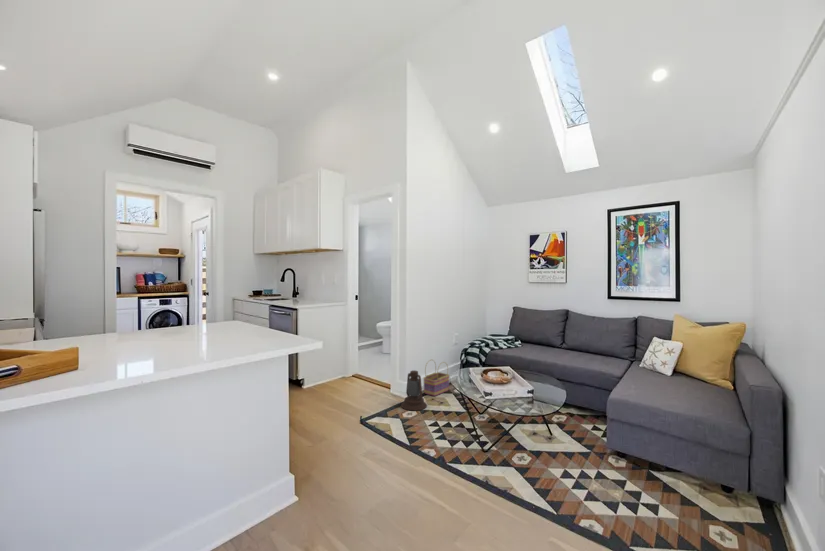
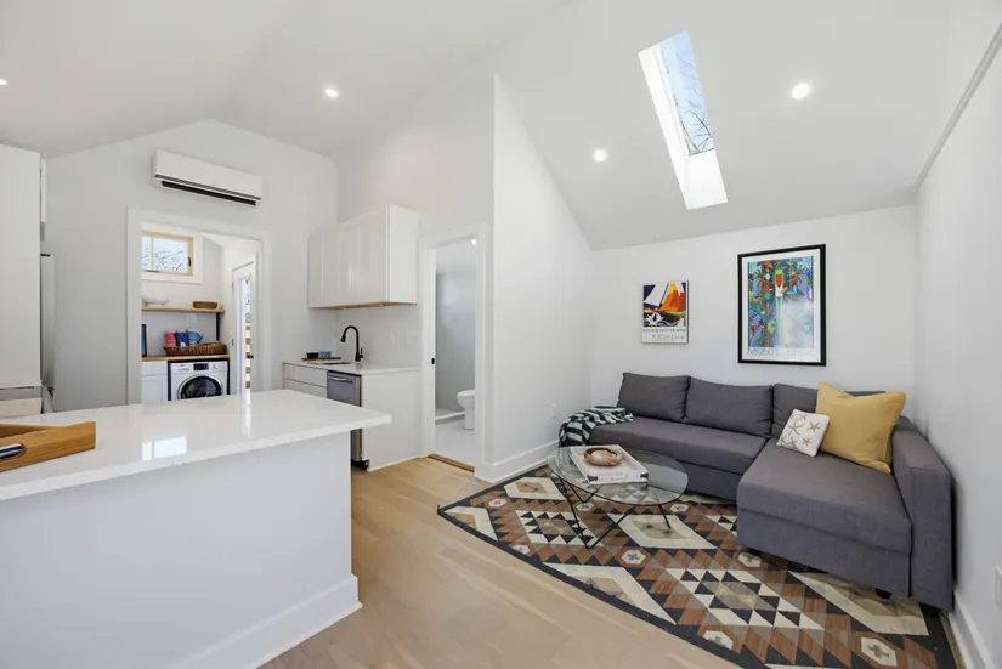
- basket [422,359,451,397]
- lantern [400,369,428,412]
